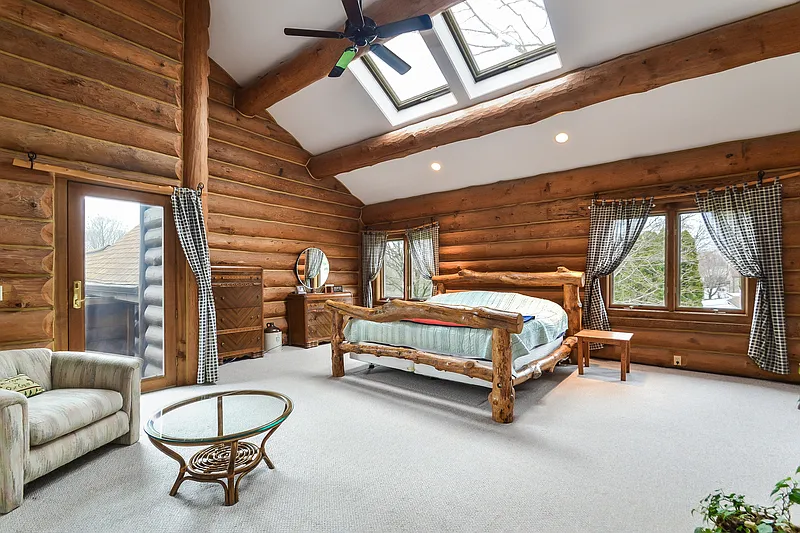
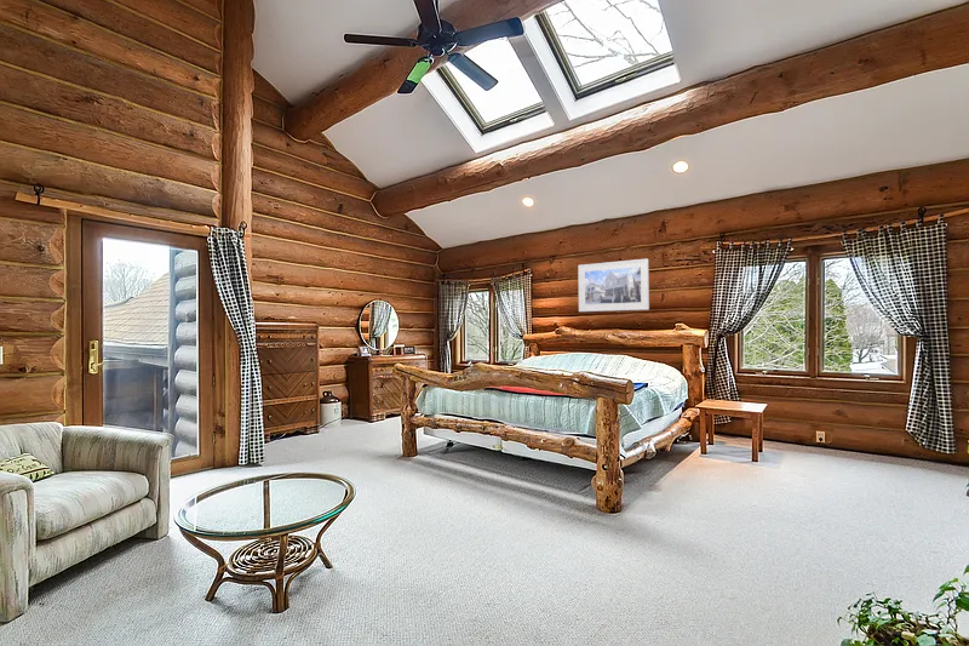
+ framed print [577,257,650,313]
